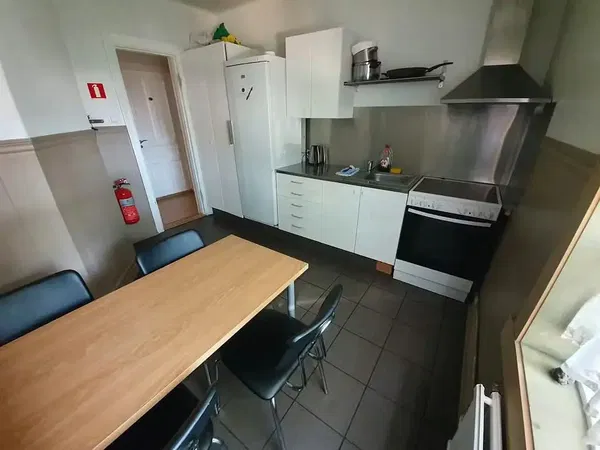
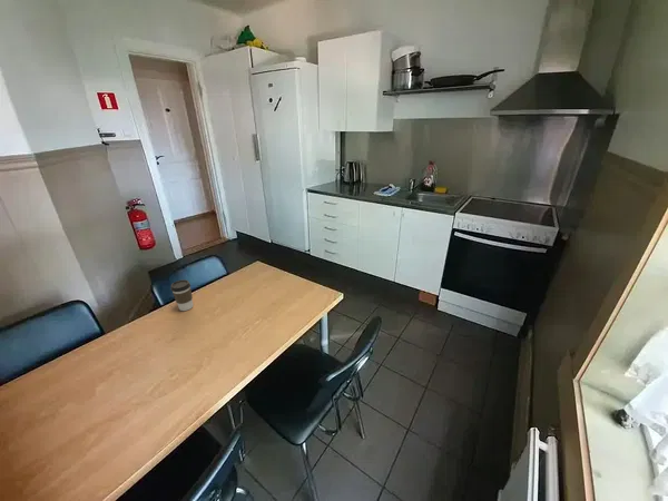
+ coffee cup [170,278,194,312]
